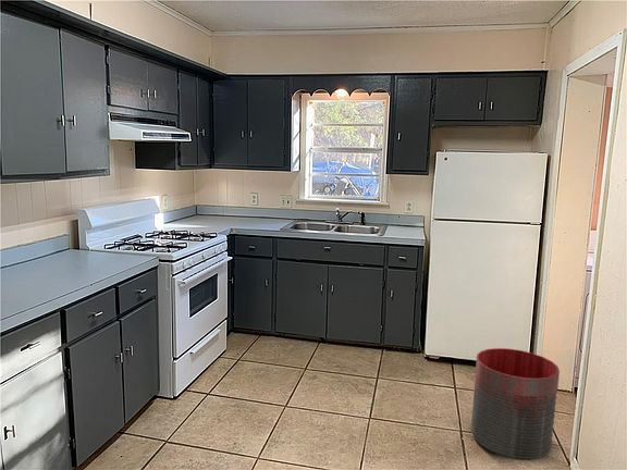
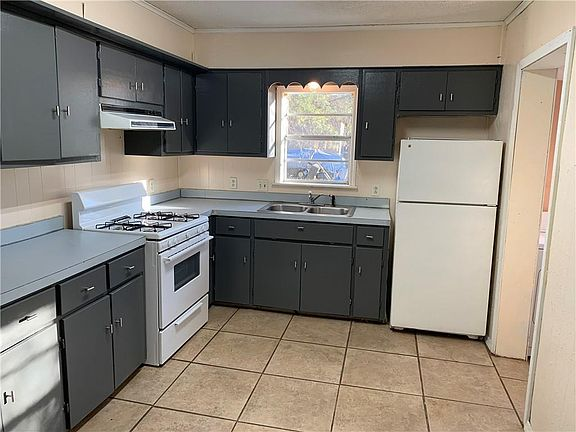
- trash can [470,347,561,461]
